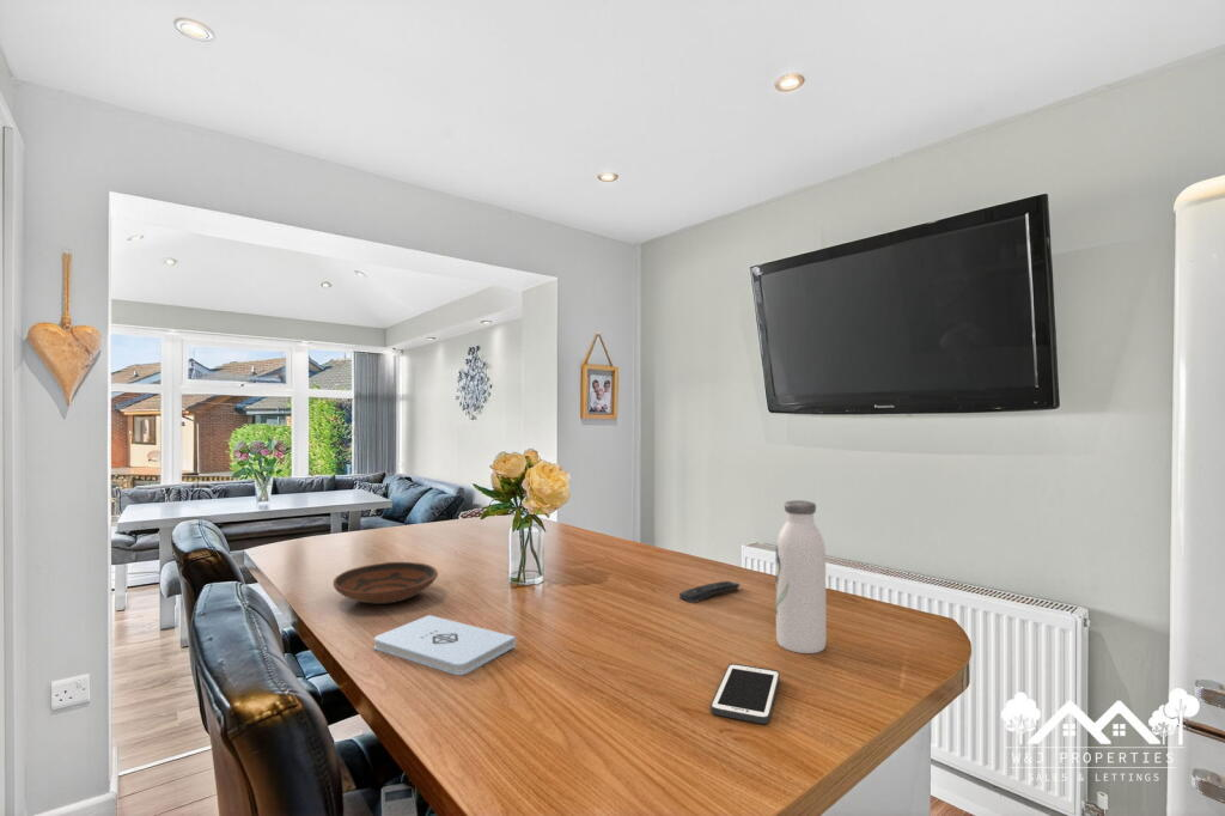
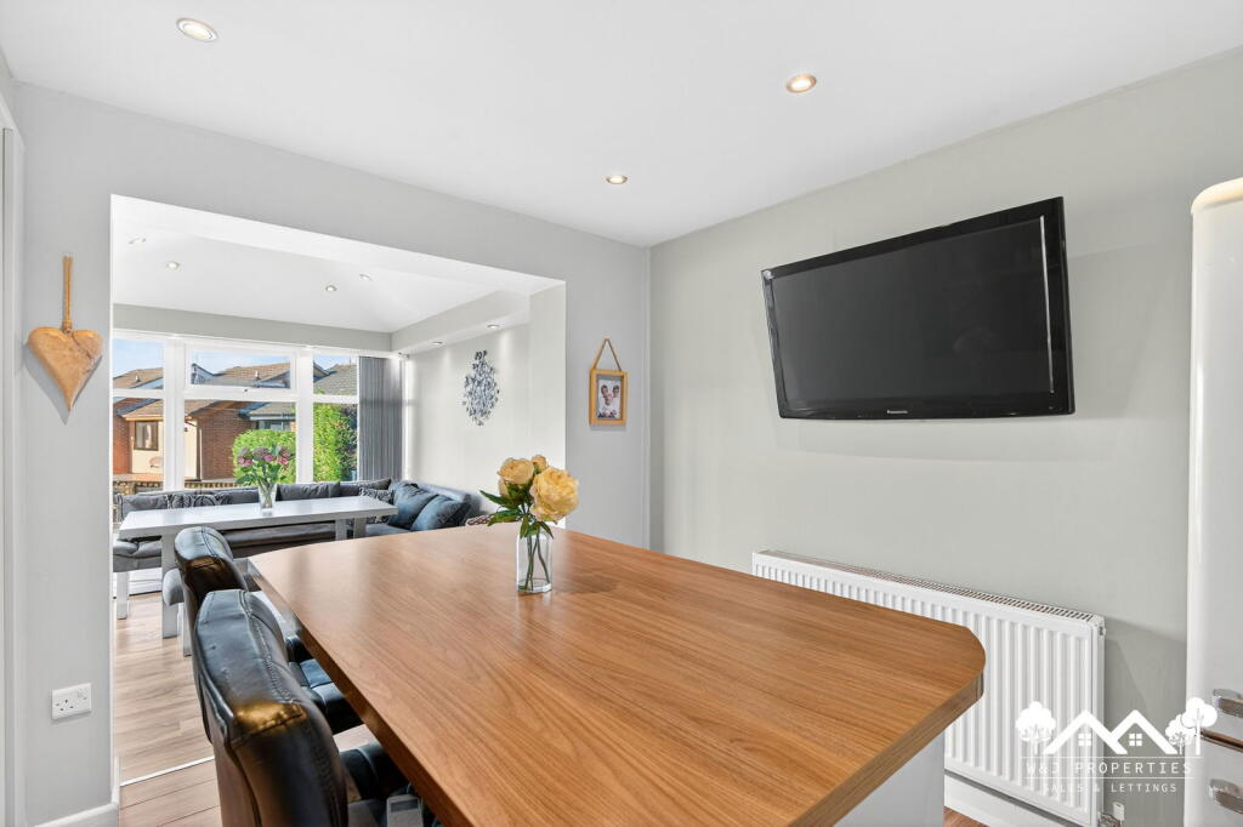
- notepad [373,614,517,676]
- water bottle [774,499,828,654]
- remote control [678,580,741,604]
- cell phone [709,663,781,725]
- bowl [331,561,439,605]
